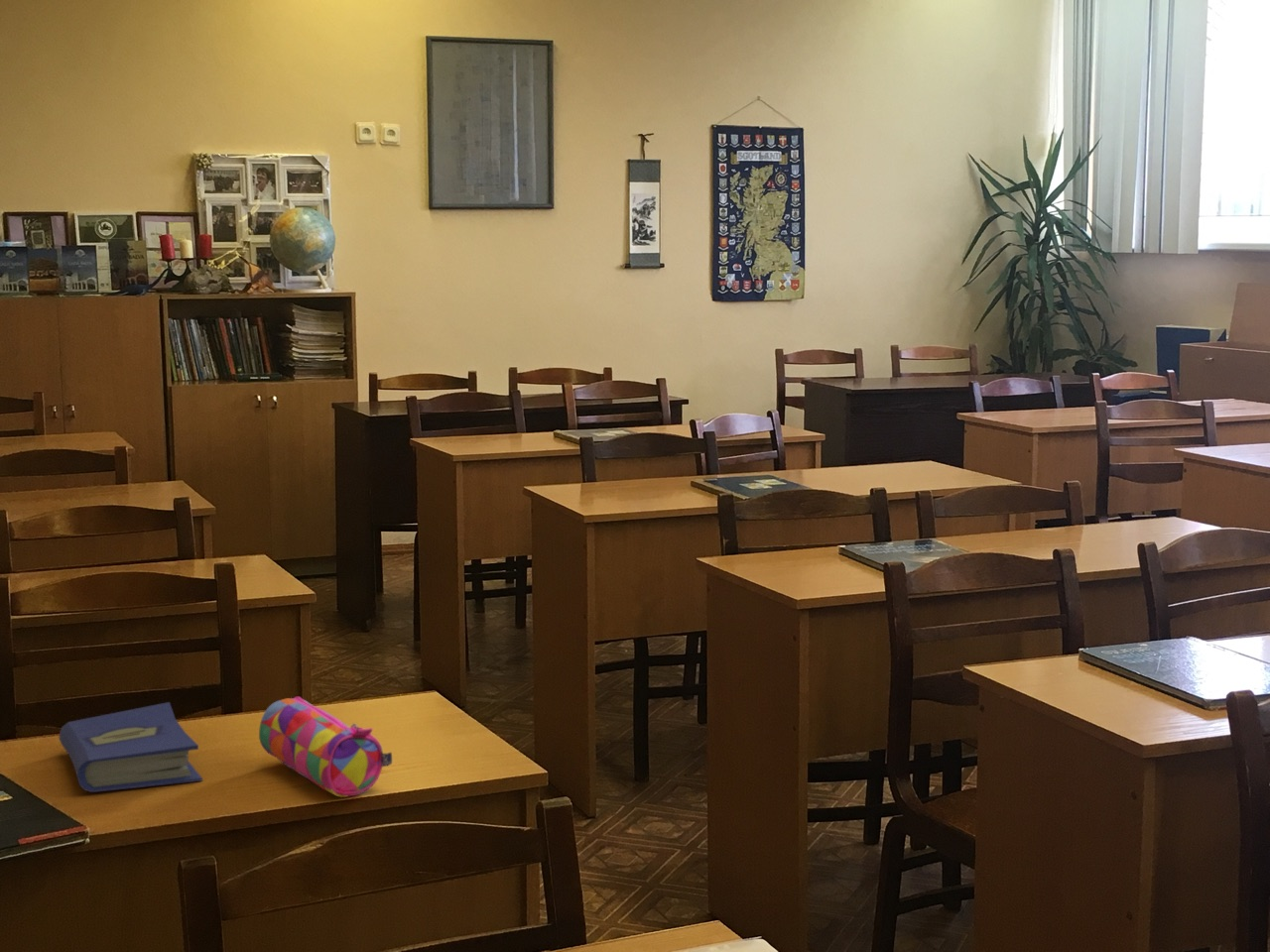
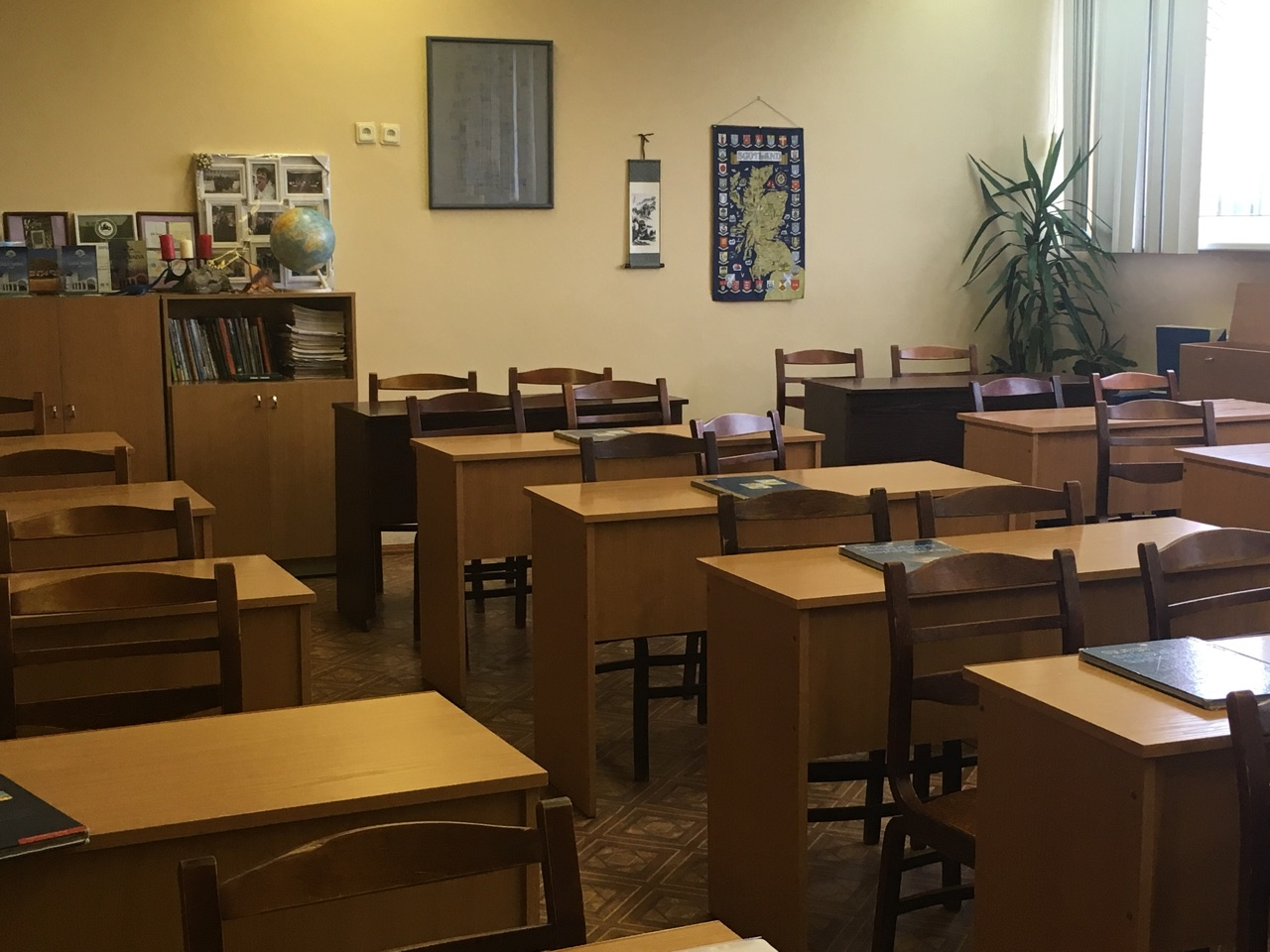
- pencil case [258,696,393,798]
- hardcover book [58,701,203,793]
